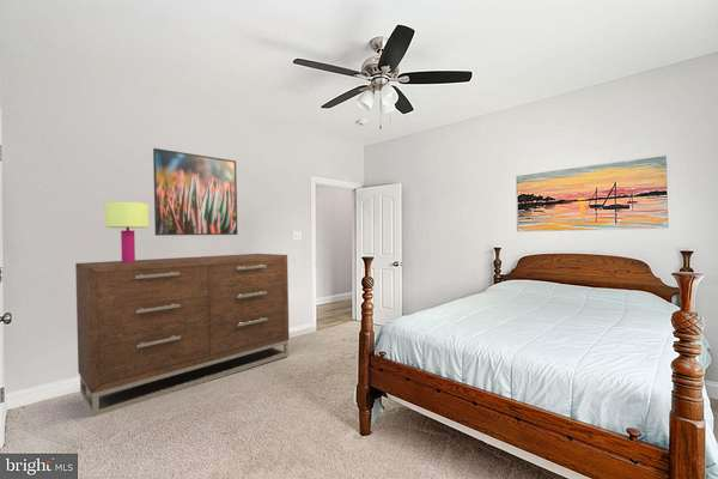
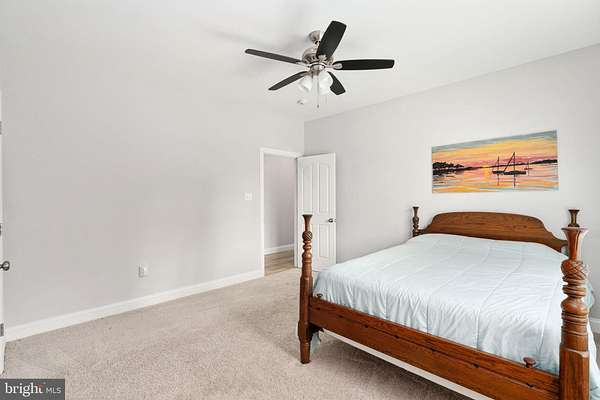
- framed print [152,147,238,237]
- table lamp [104,200,150,262]
- dresser [74,253,291,418]
